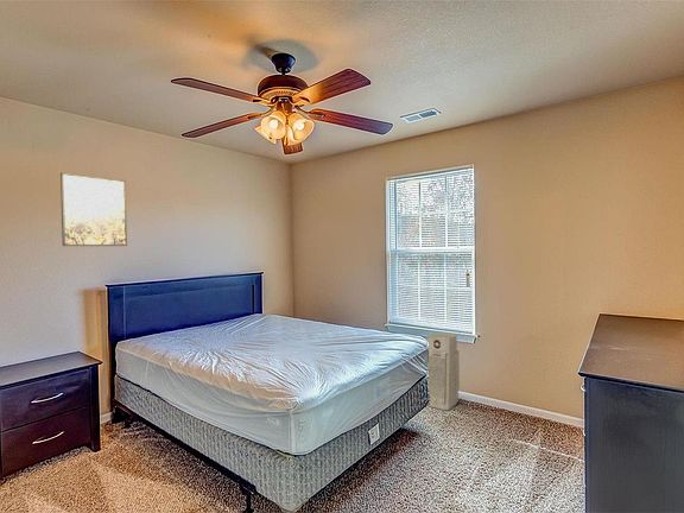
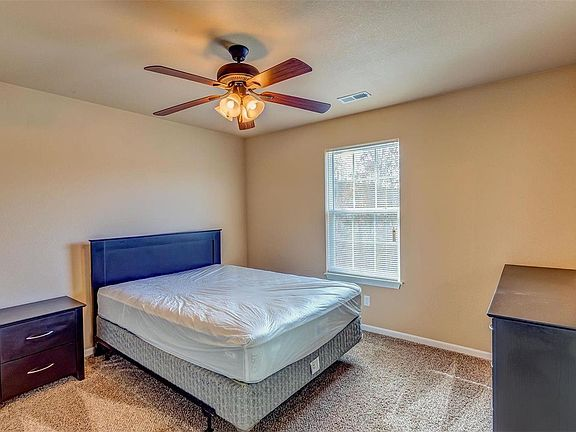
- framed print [59,171,128,247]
- air purifier [426,331,461,411]
